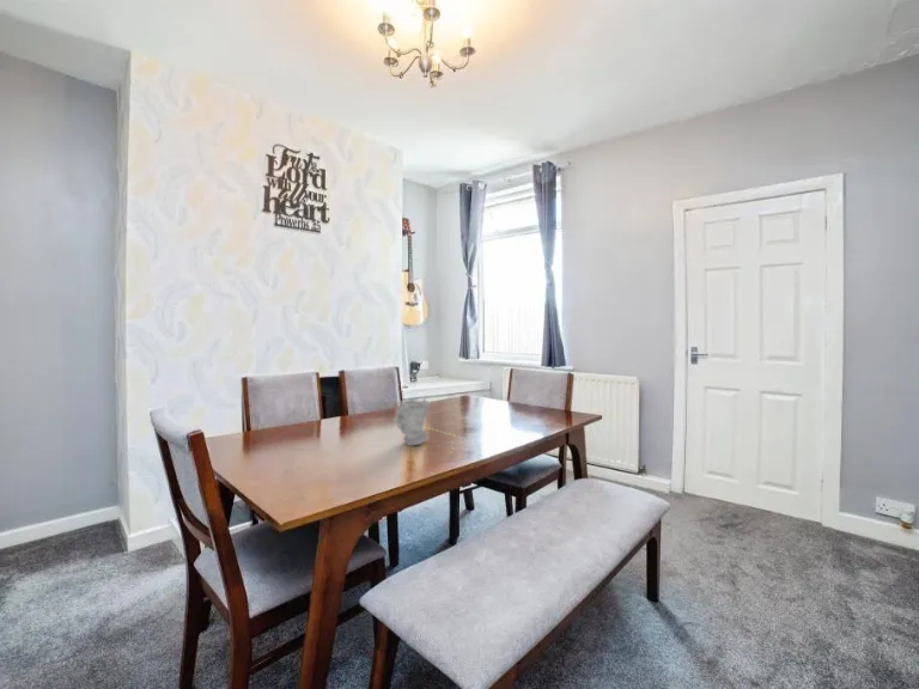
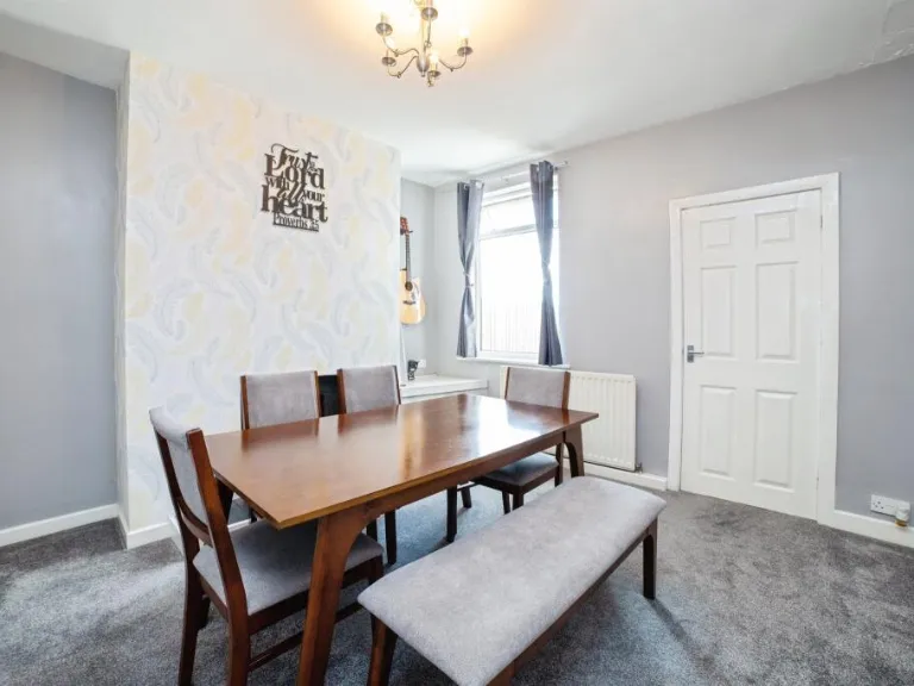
- bust sculpture [394,397,462,447]
